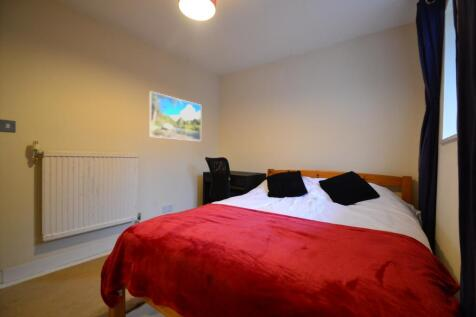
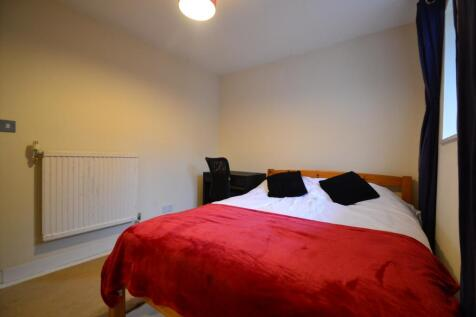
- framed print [148,90,202,142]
